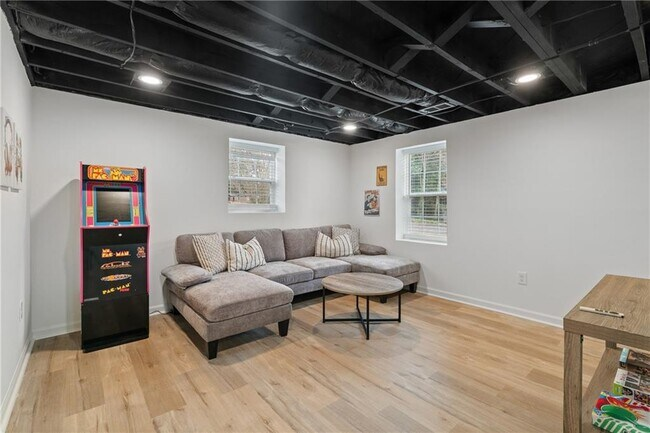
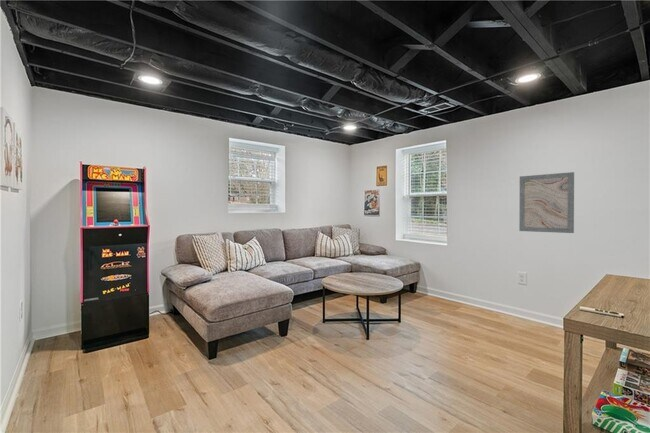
+ wall art [518,171,575,234]
